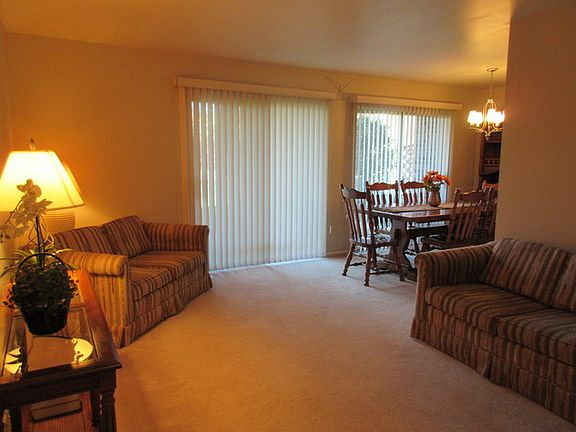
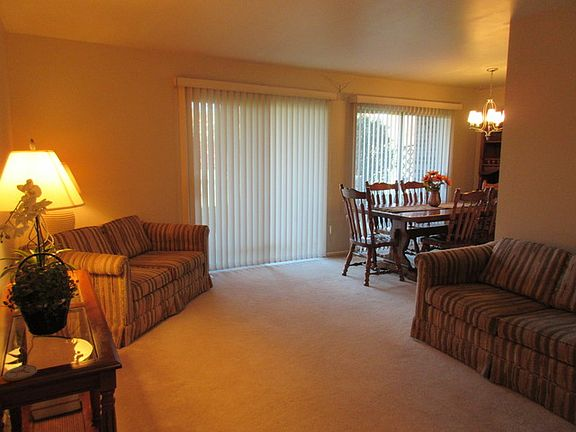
+ coaster [2,364,38,382]
